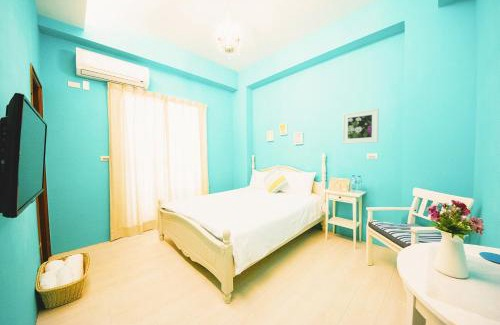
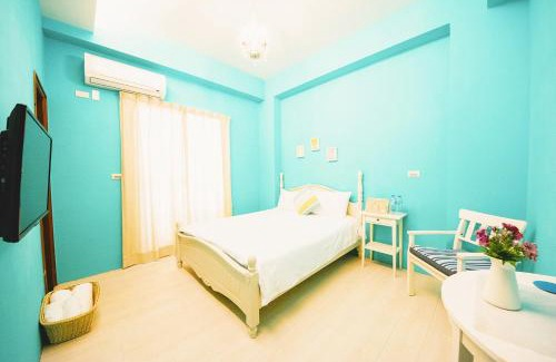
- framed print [341,108,380,145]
